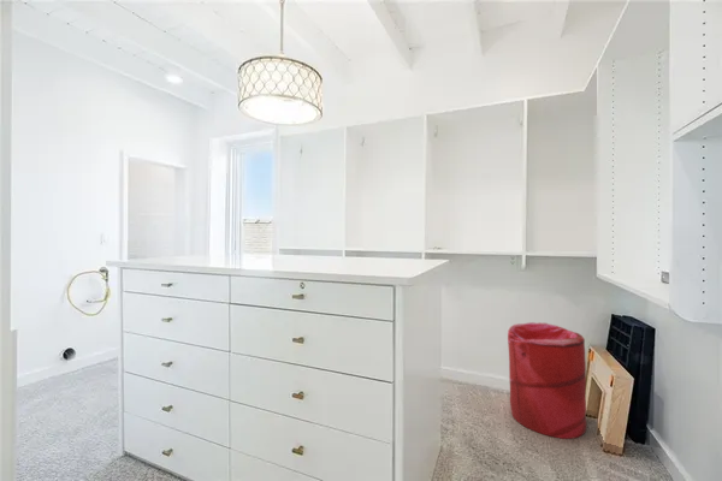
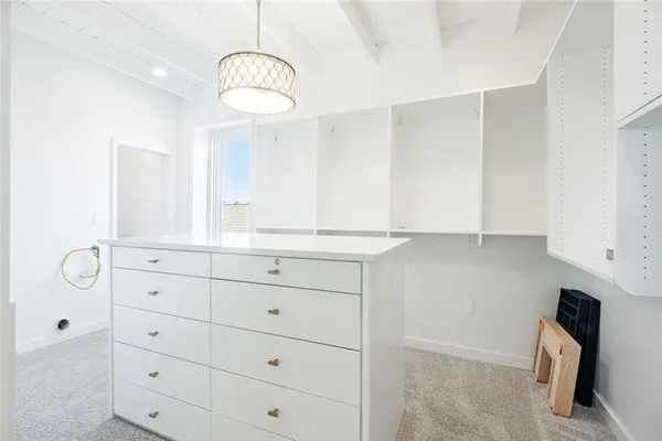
- laundry hamper [507,321,587,440]
